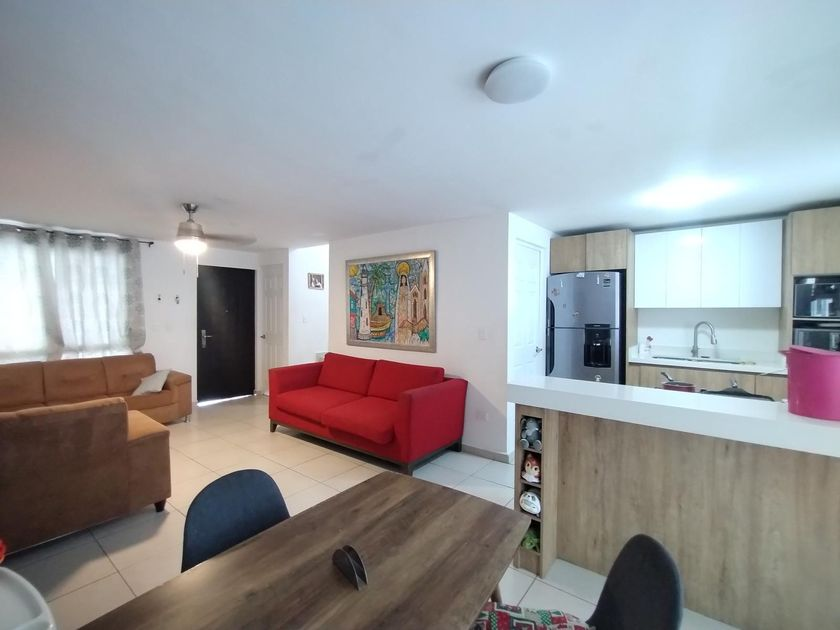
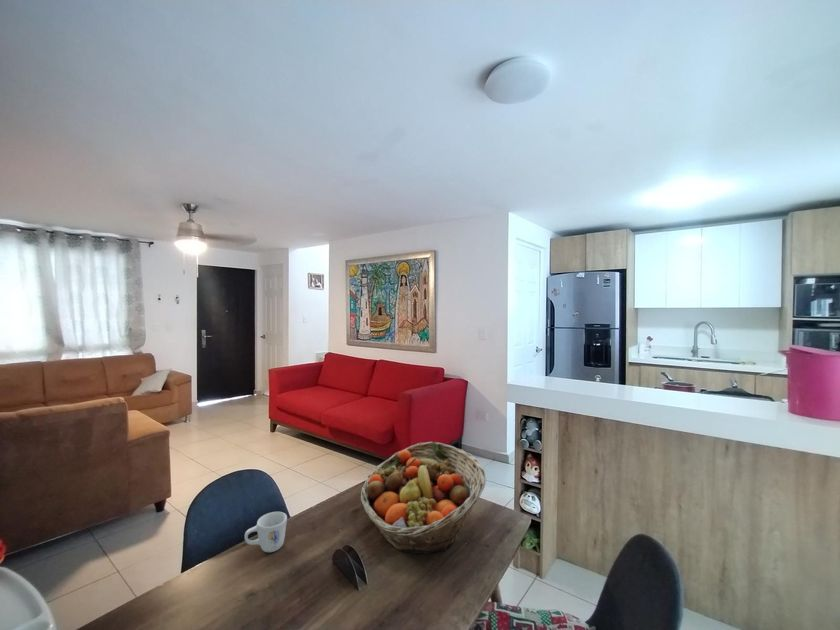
+ fruit basket [359,441,487,555]
+ mug [244,511,288,553]
